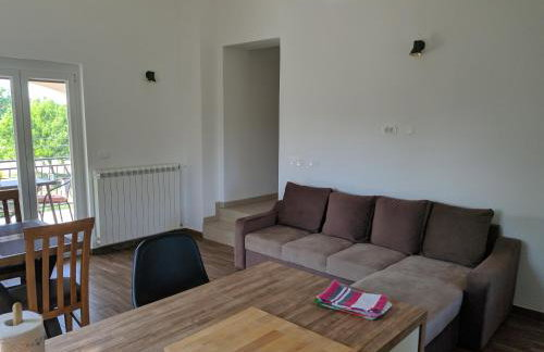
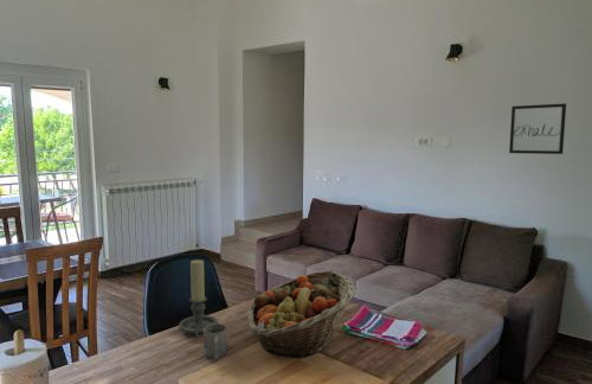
+ mug [202,322,227,361]
+ fruit basket [247,270,356,359]
+ candle holder [178,258,219,340]
+ wall art [508,103,567,155]
